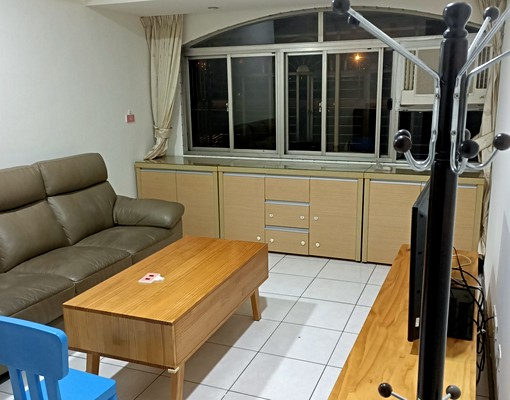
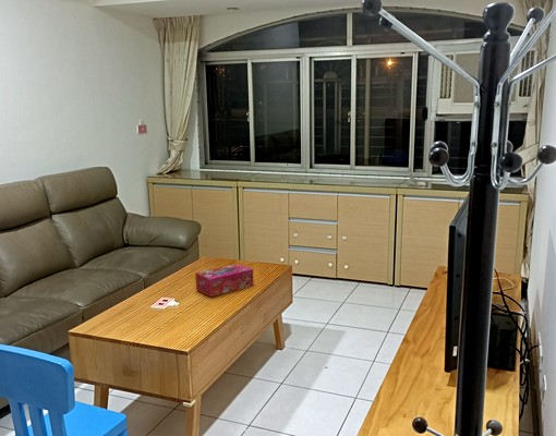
+ tissue box [194,263,254,298]
